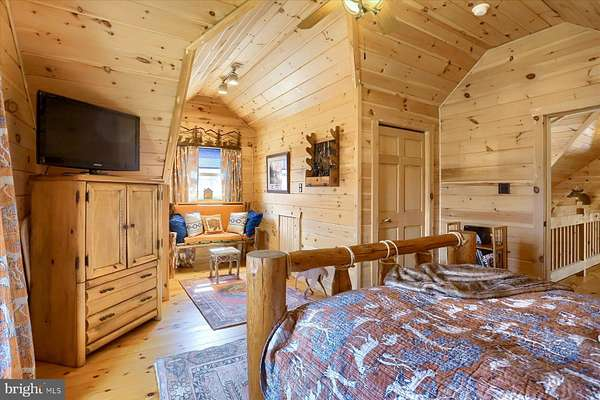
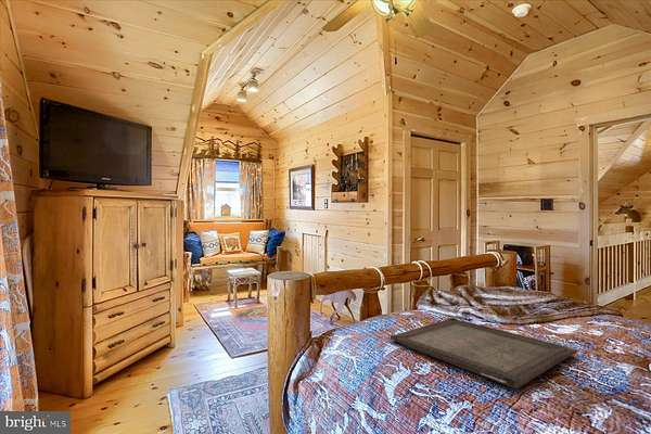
+ serving tray [390,317,578,391]
